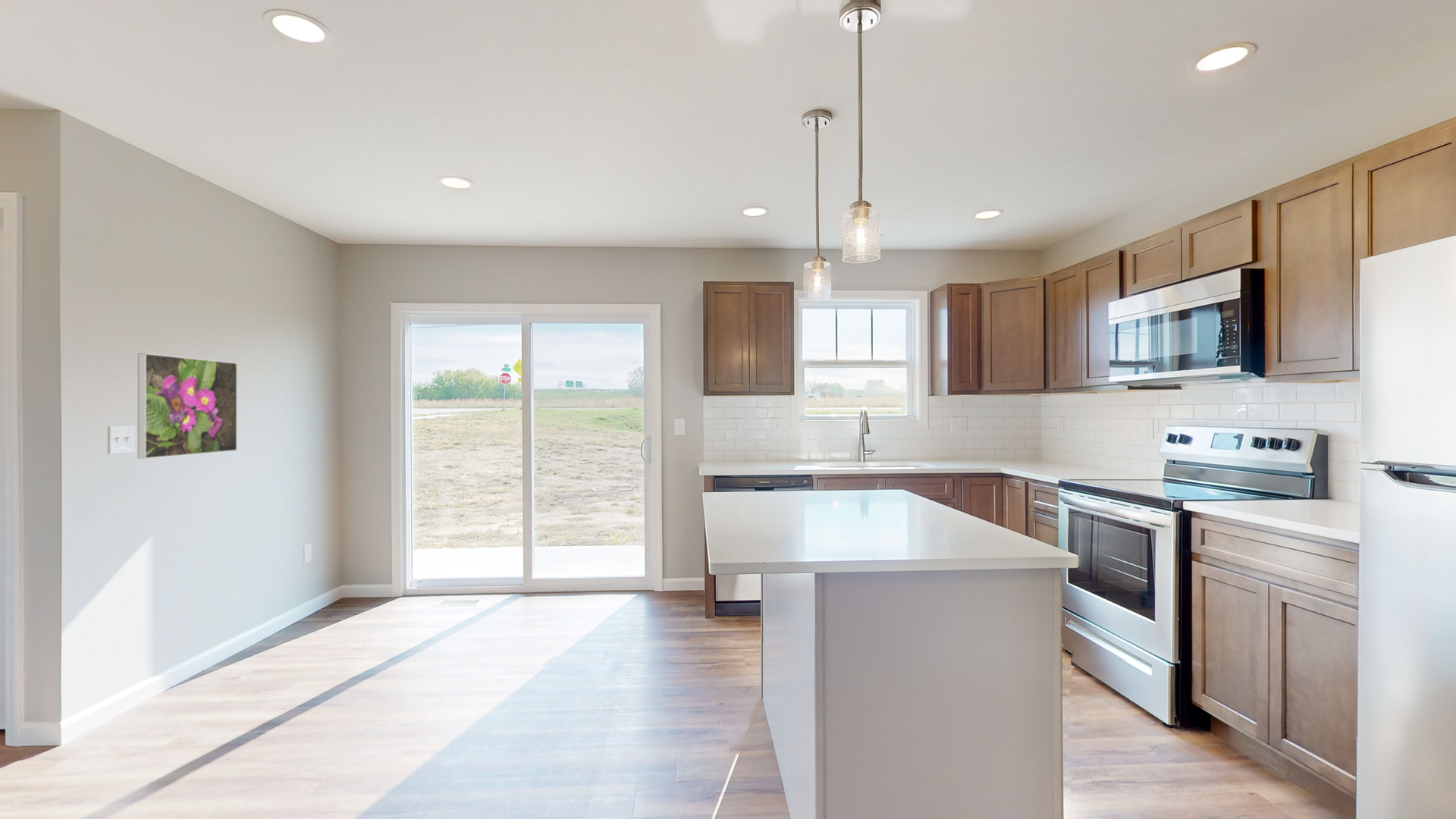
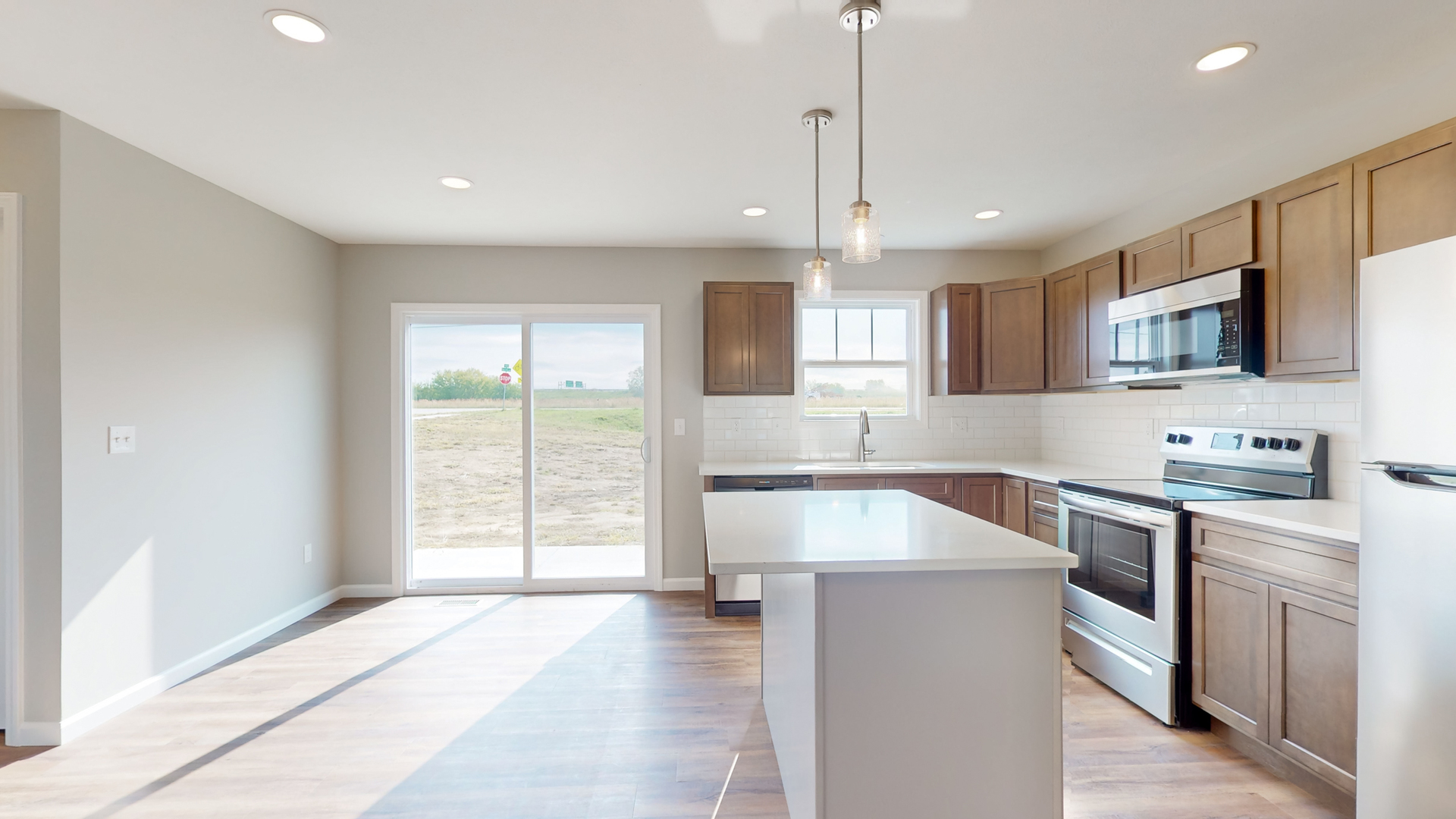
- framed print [137,353,238,460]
